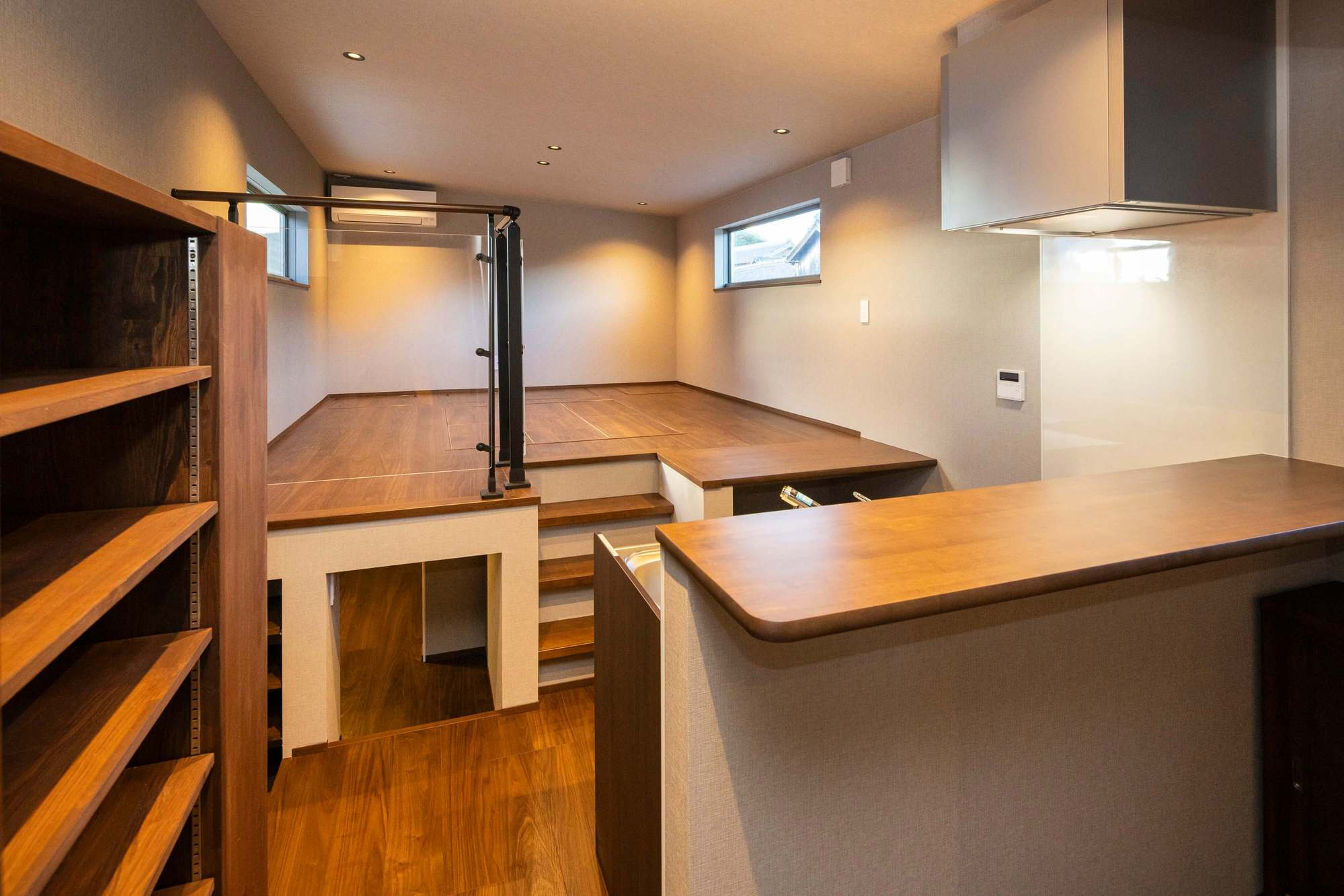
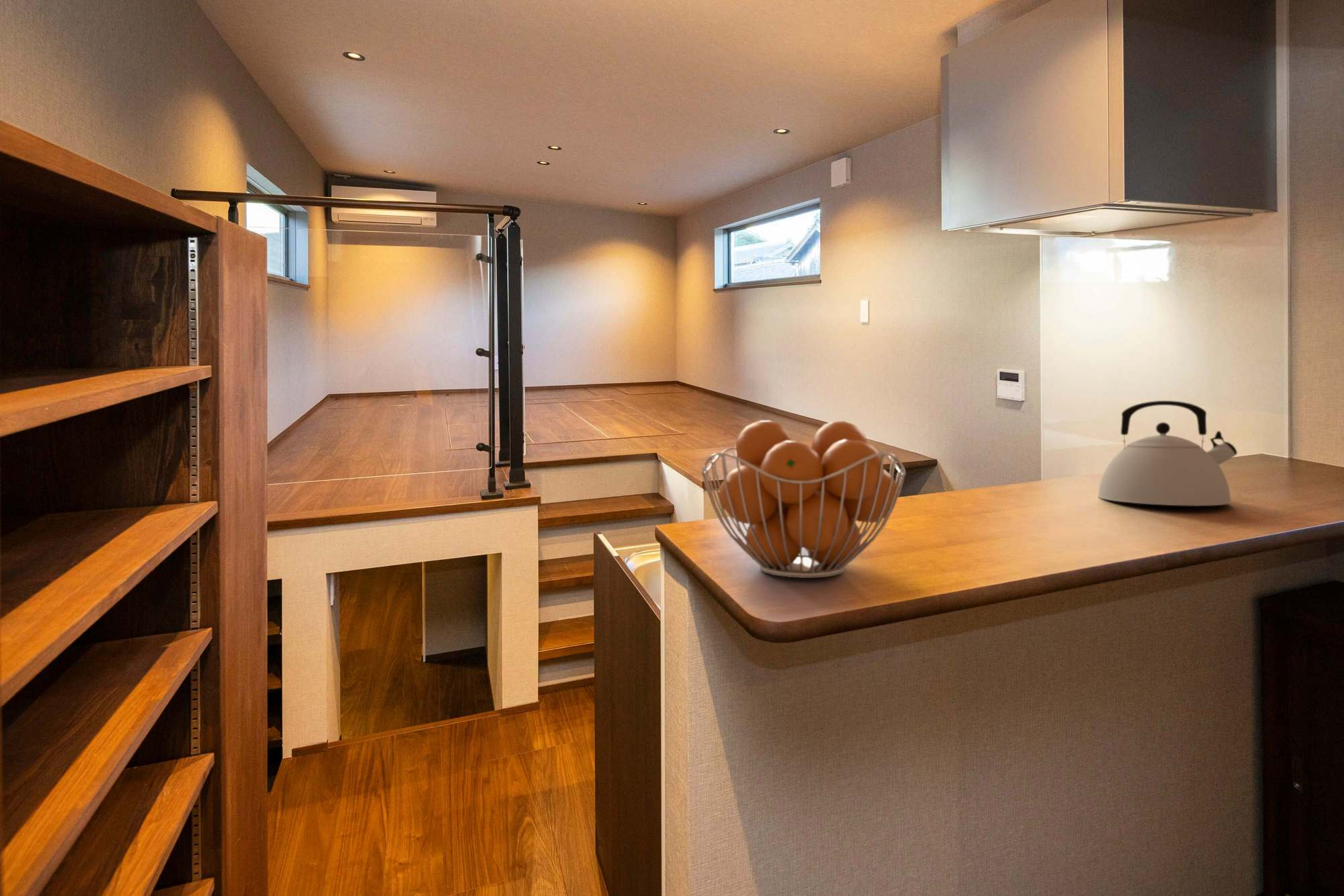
+ fruit basket [701,419,906,579]
+ kettle [1097,400,1238,507]
